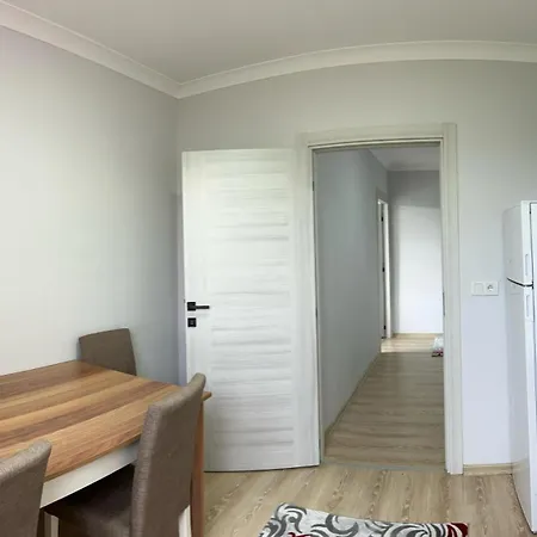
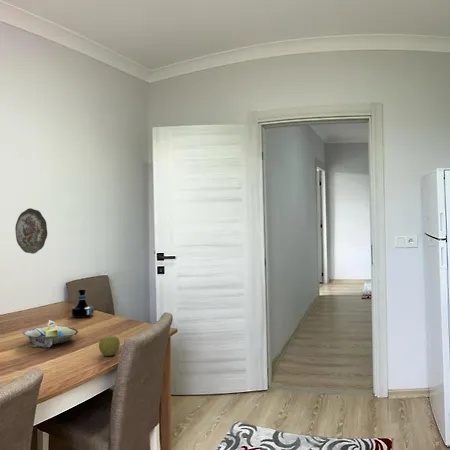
+ decorative bowl [22,319,79,348]
+ decorative plate [14,207,48,255]
+ tequila bottle [70,288,95,319]
+ apple [98,335,121,357]
